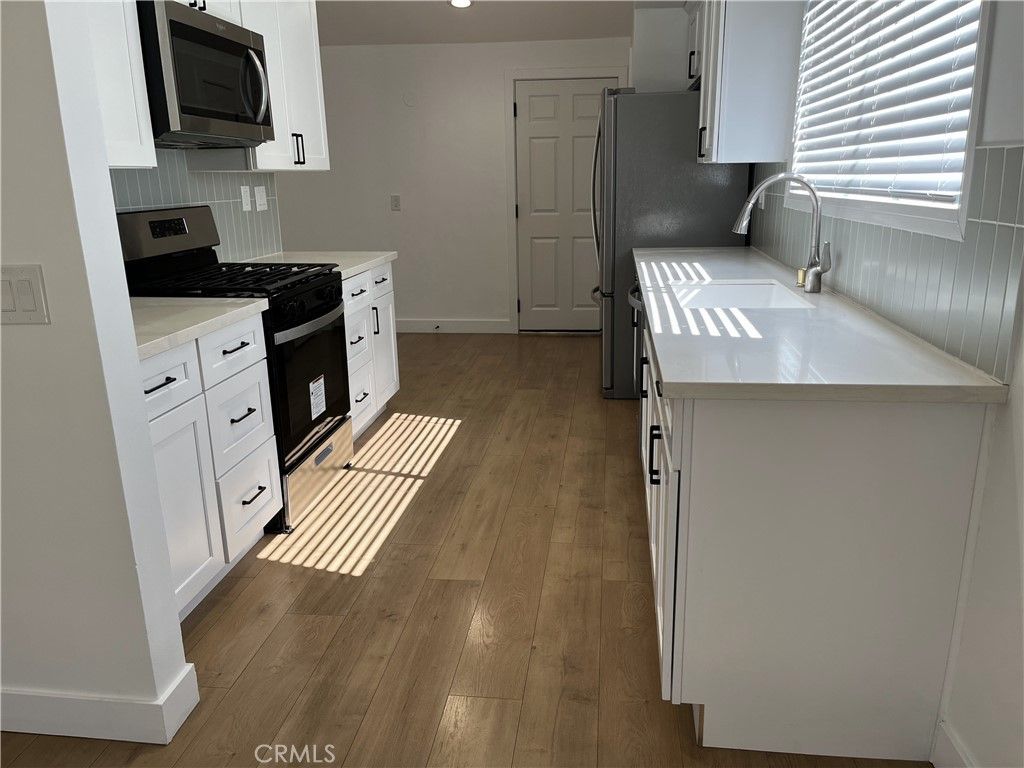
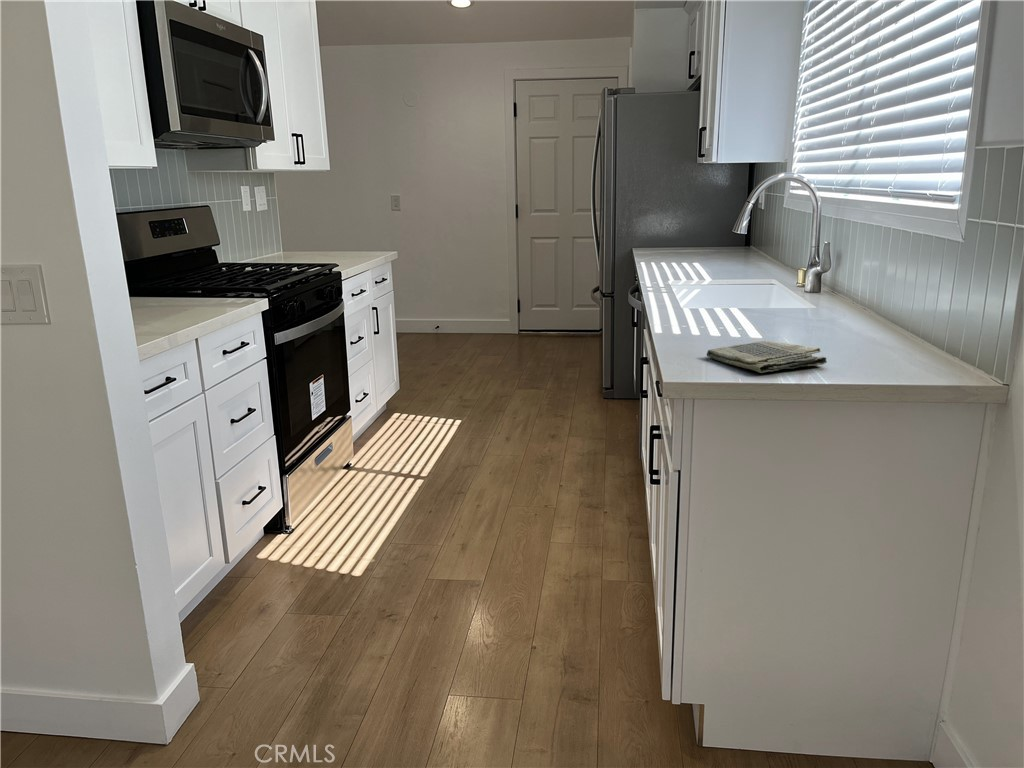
+ dish towel [706,340,828,374]
